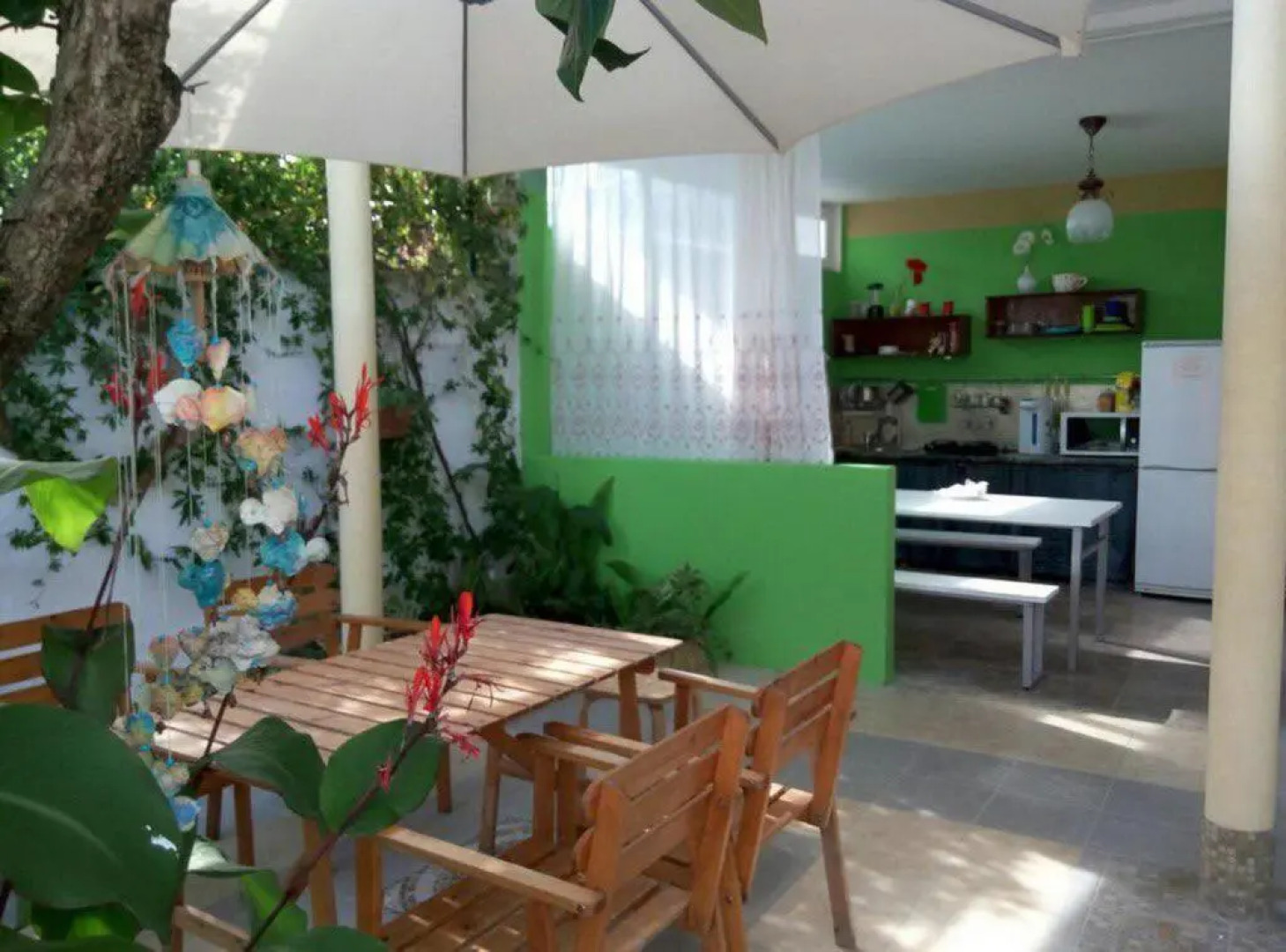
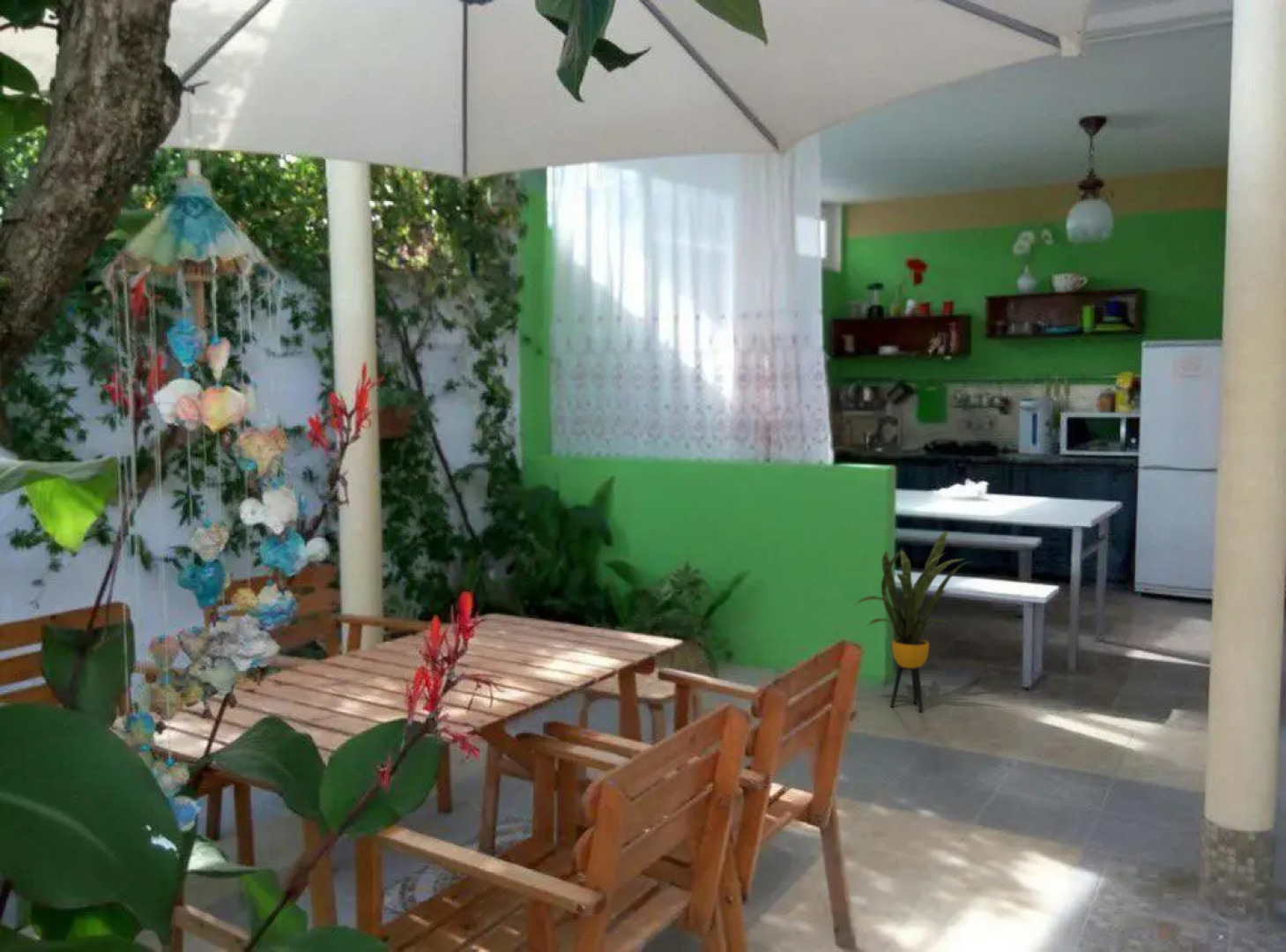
+ house plant [852,530,971,712]
